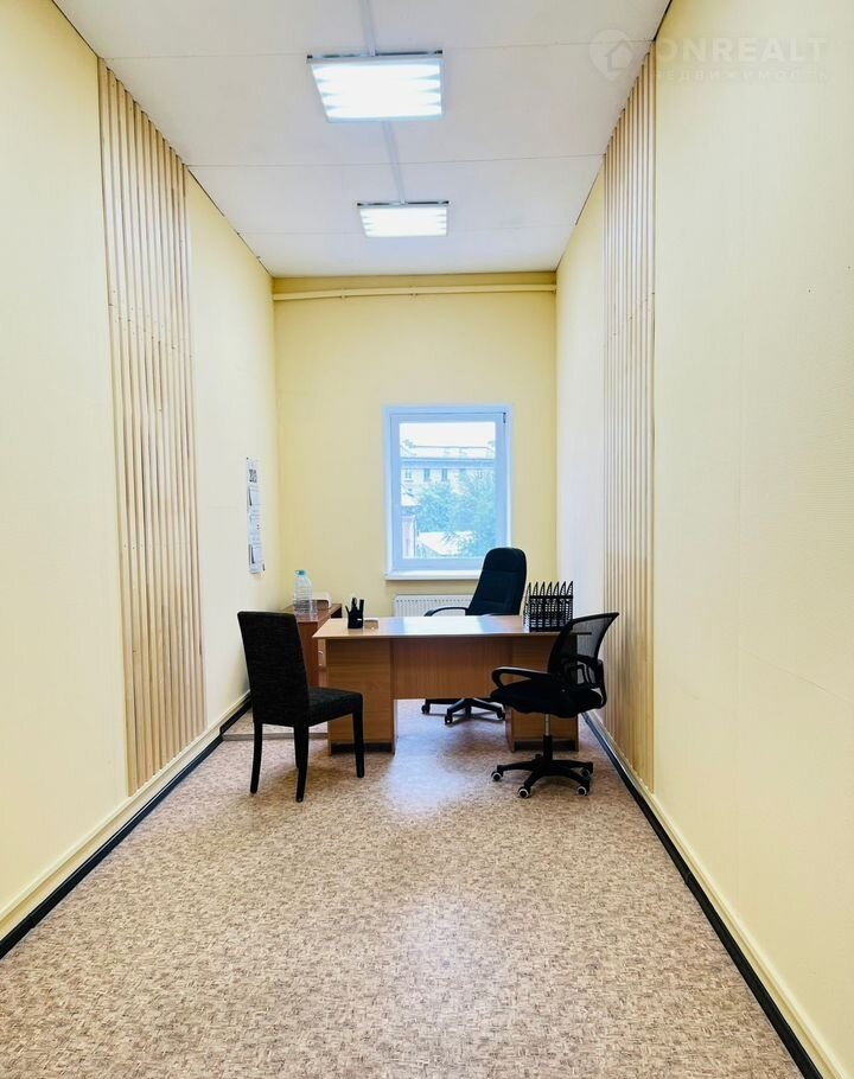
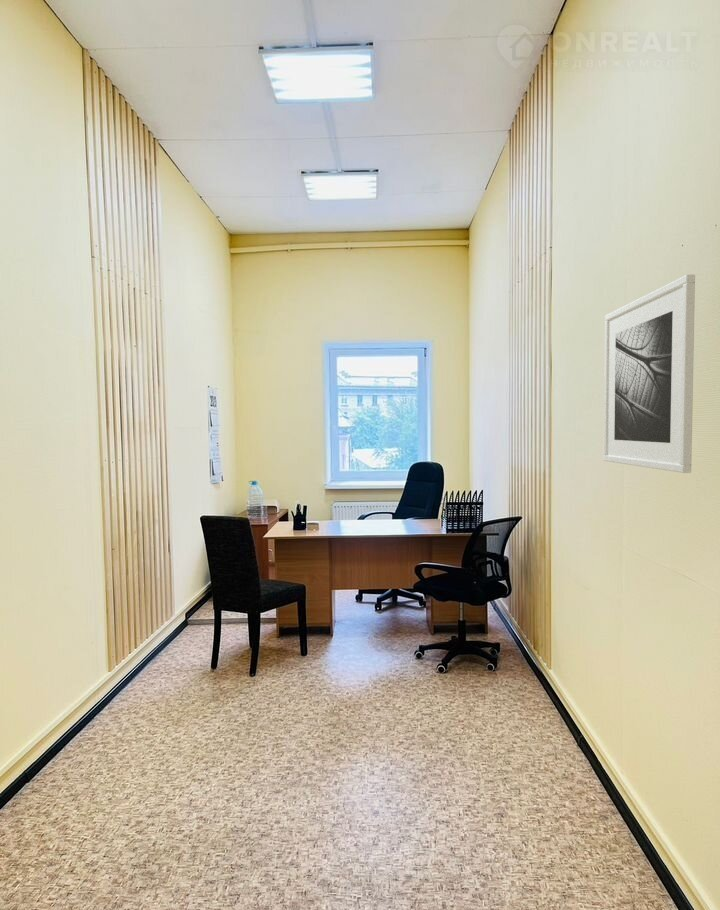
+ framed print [603,273,696,474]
